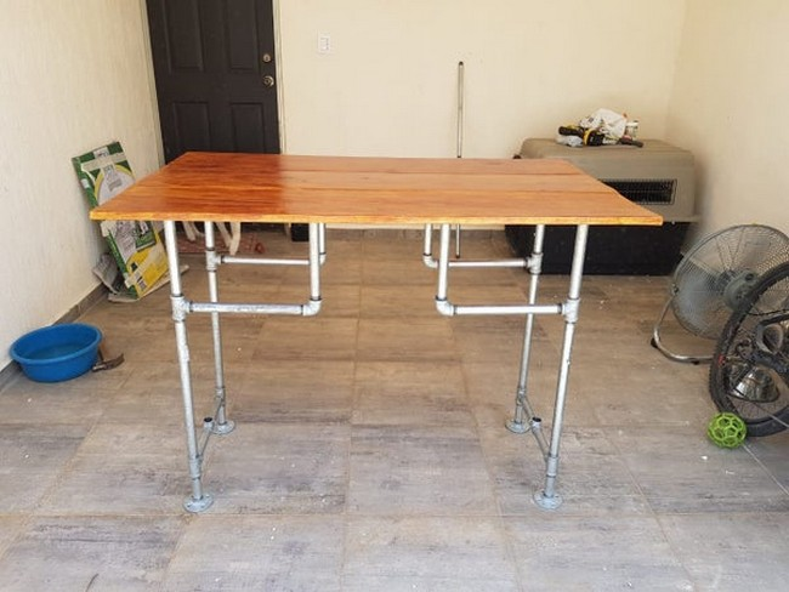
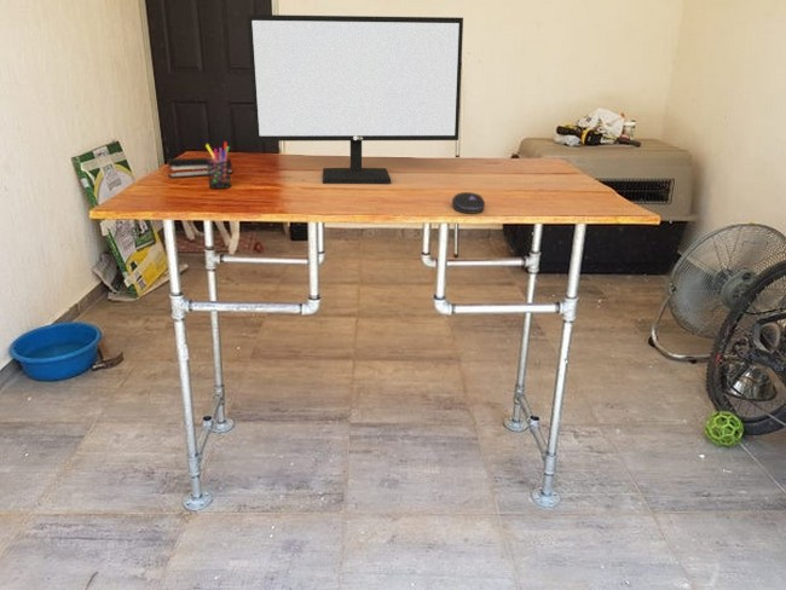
+ pen holder [204,140,232,190]
+ stapler [166,156,233,179]
+ monitor [247,13,464,185]
+ computer mouse [451,191,486,215]
